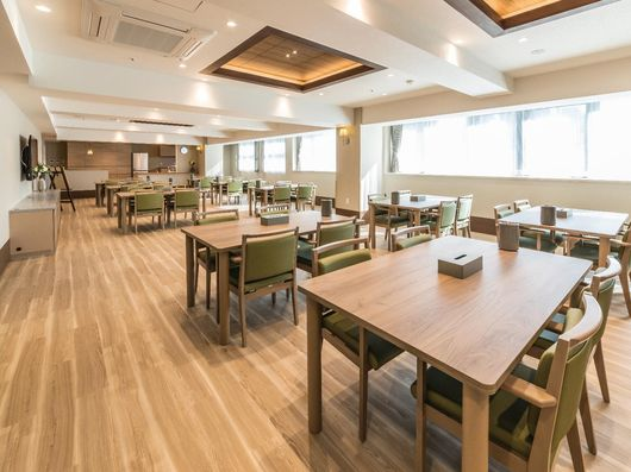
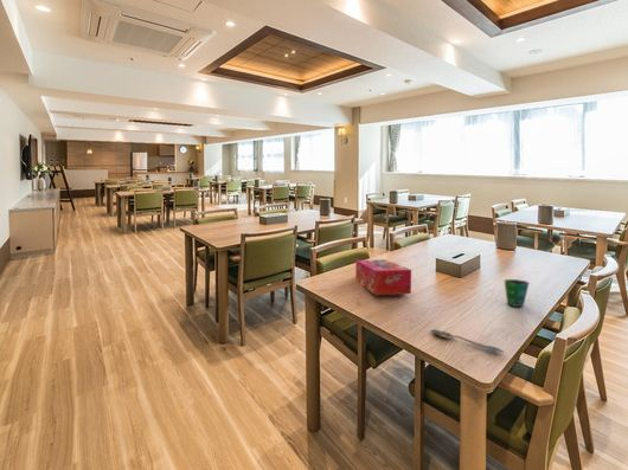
+ spoon [429,329,506,354]
+ tissue box [354,258,412,296]
+ cup [504,278,530,308]
